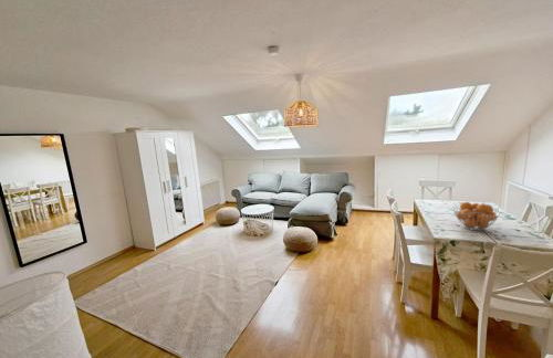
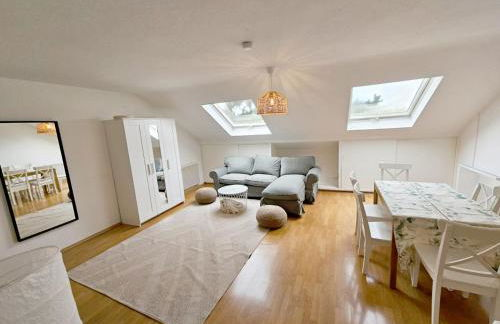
- fruit basket [452,201,501,232]
